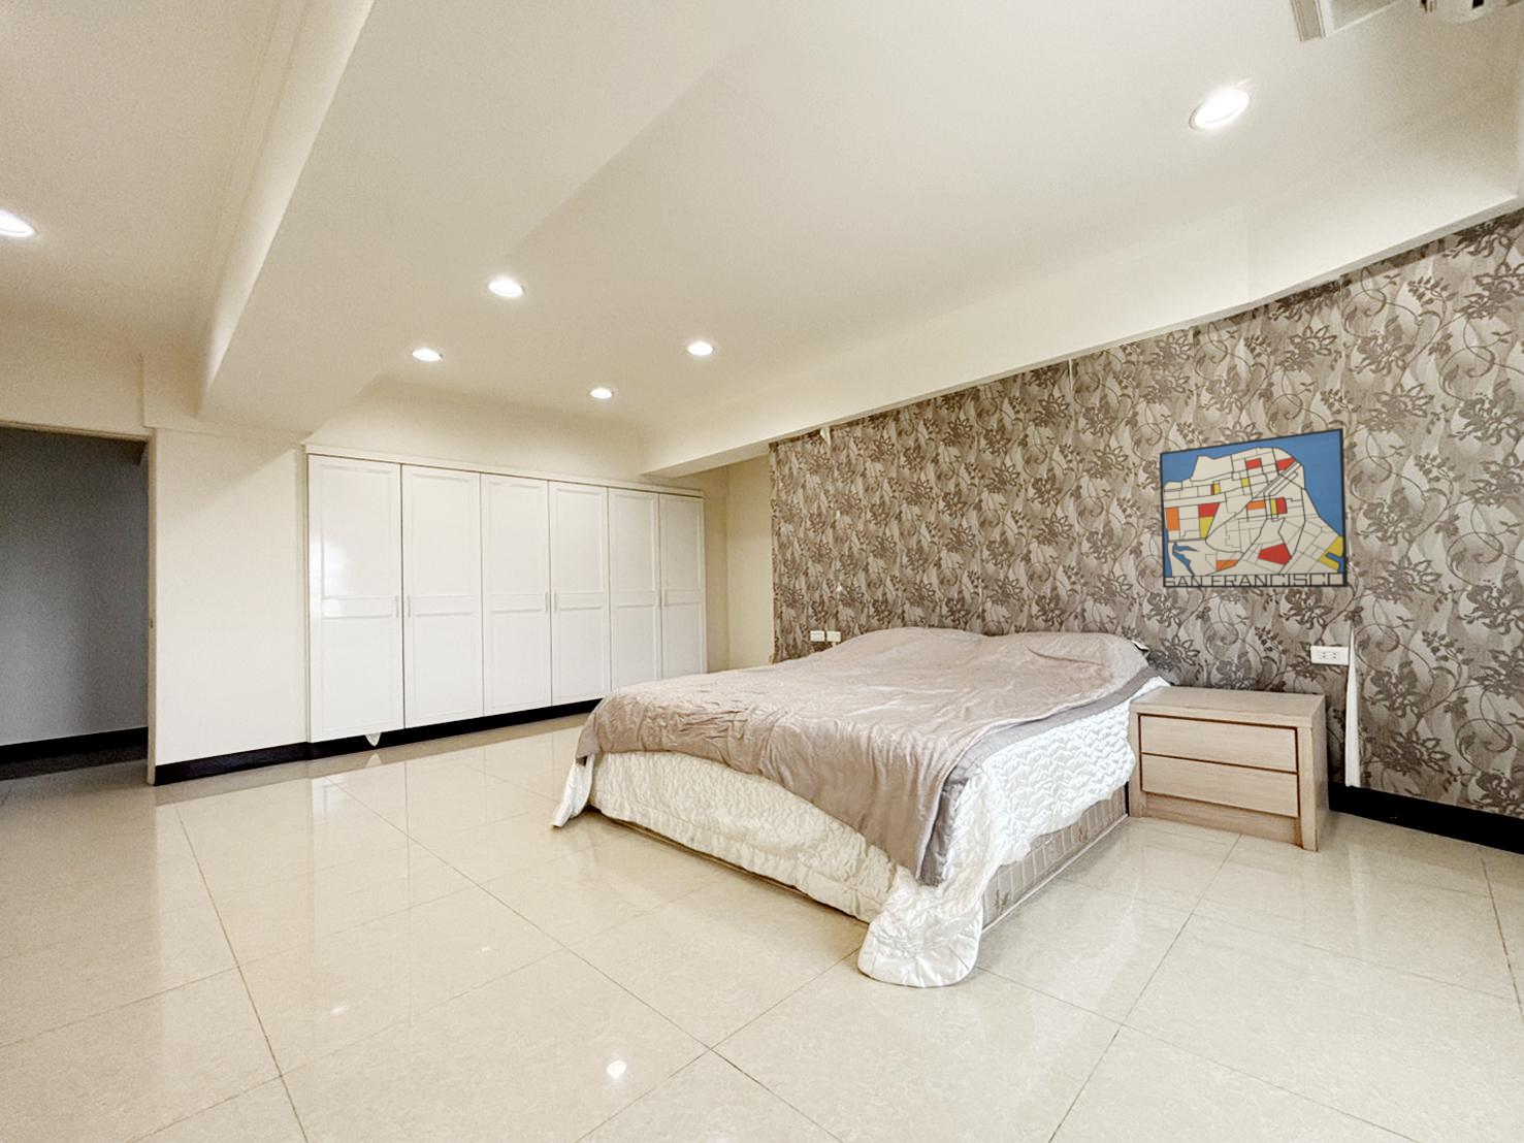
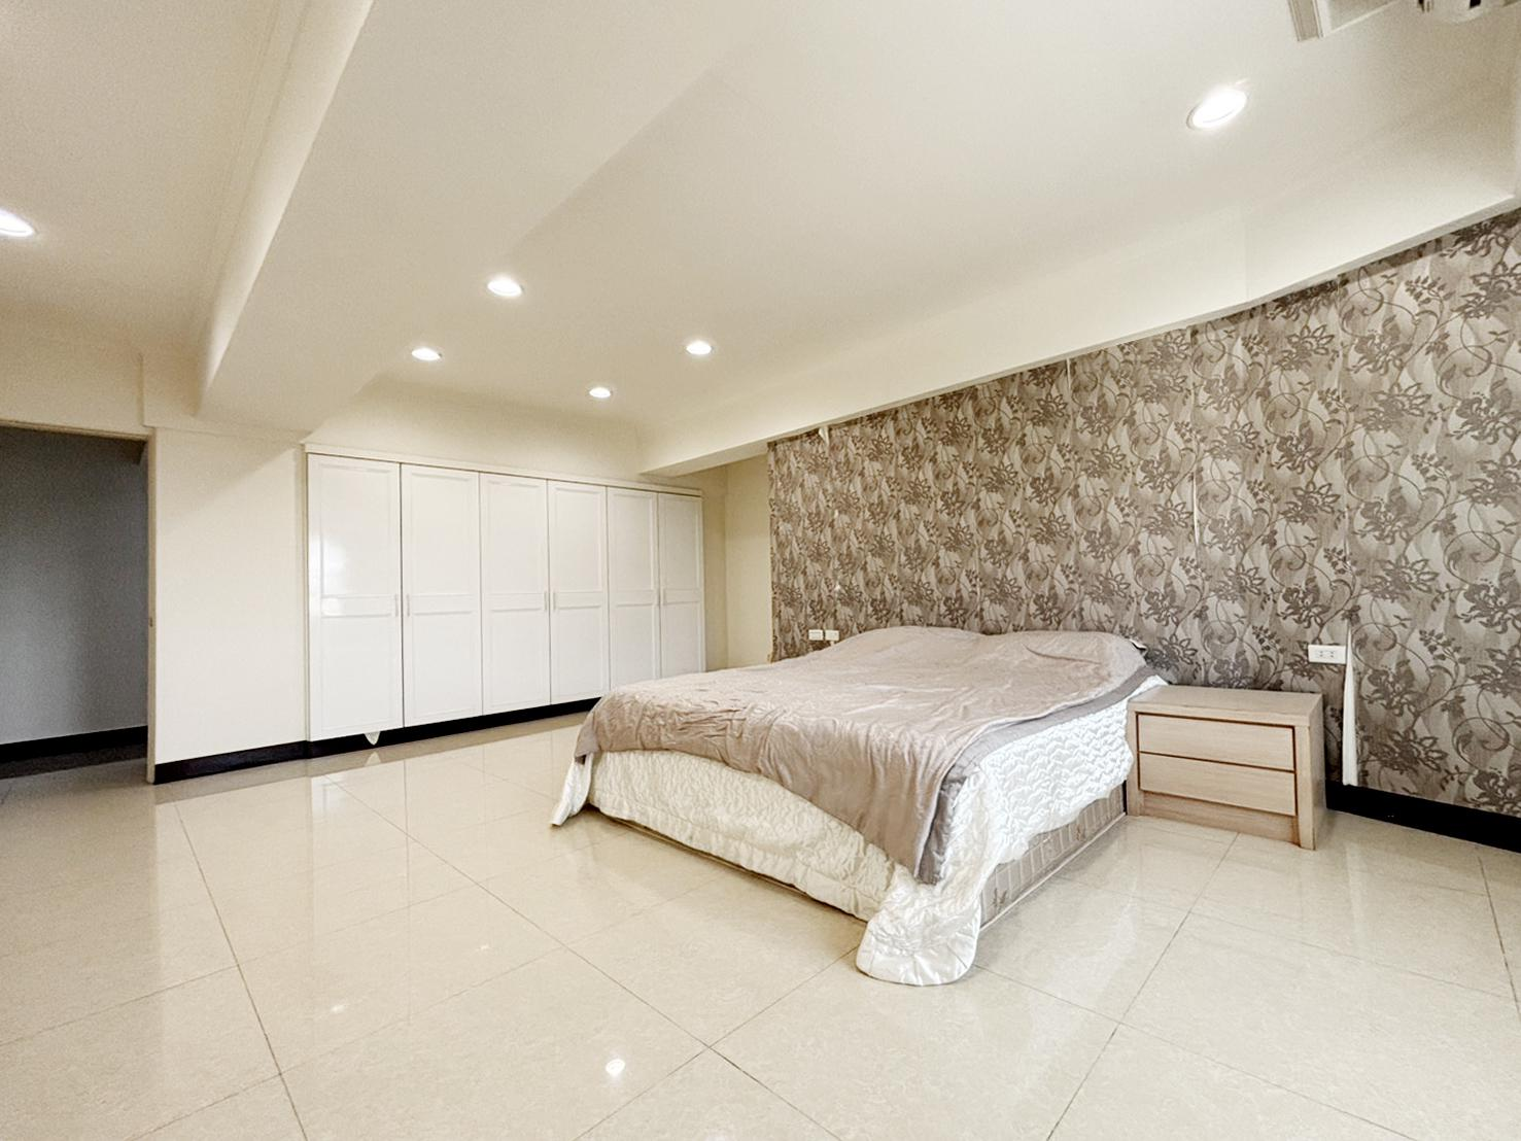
- wall art [1159,427,1349,590]
